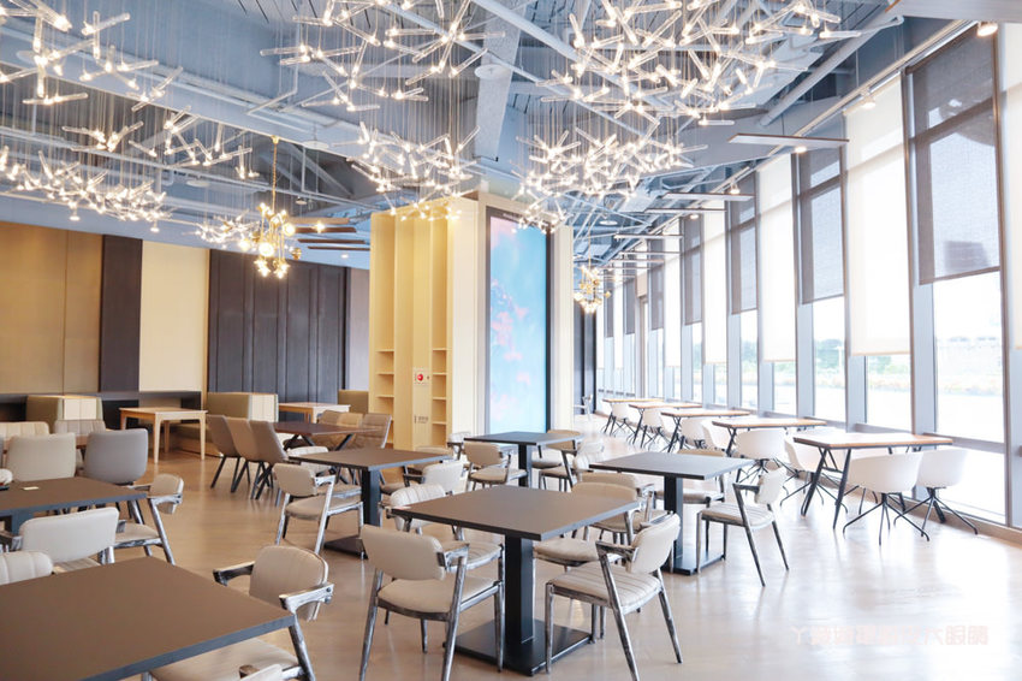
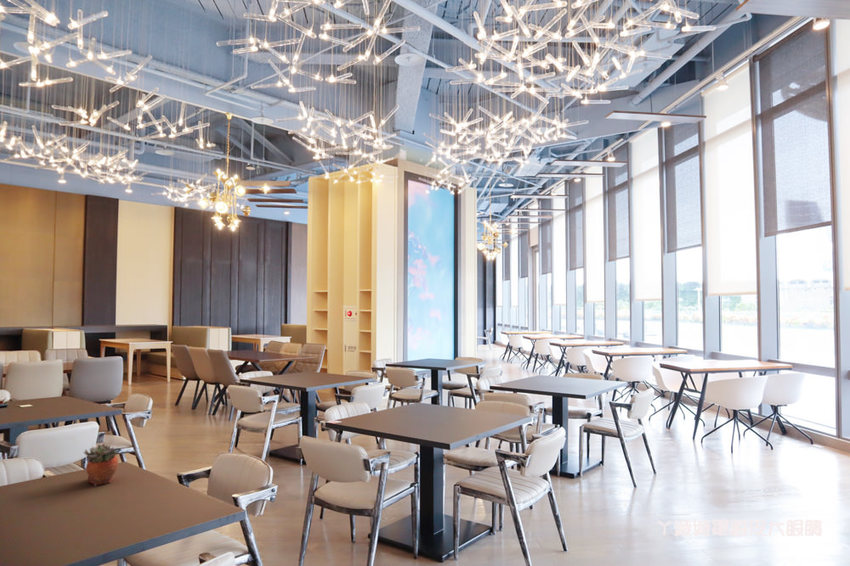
+ succulent planter [82,442,119,486]
